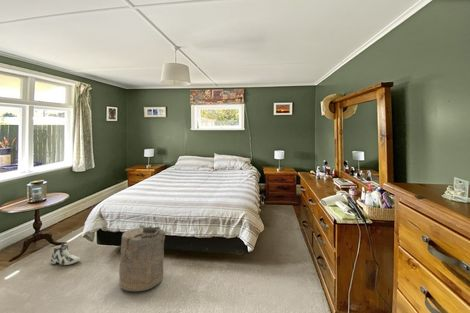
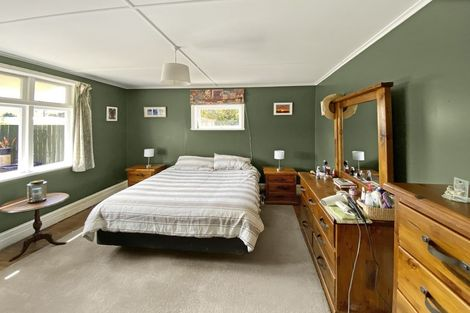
- laundry hamper [118,225,168,292]
- sneaker [50,243,81,266]
